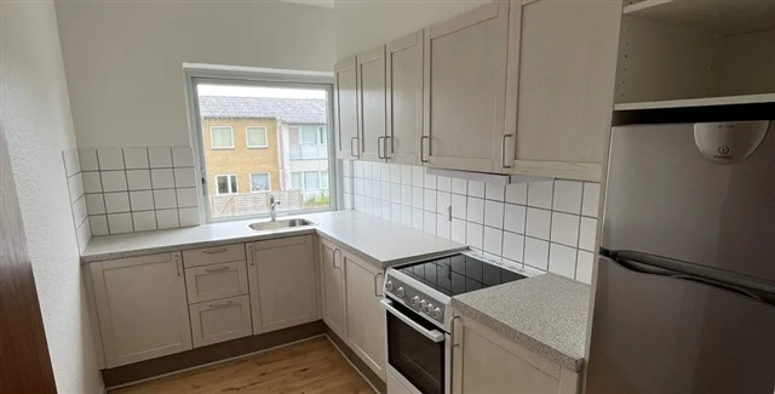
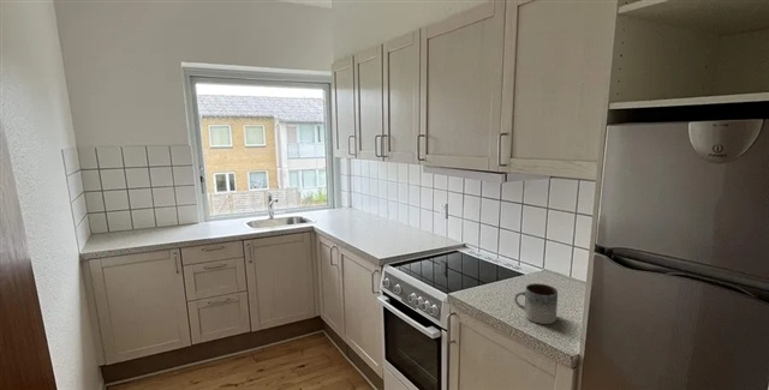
+ mug [513,282,559,325]
